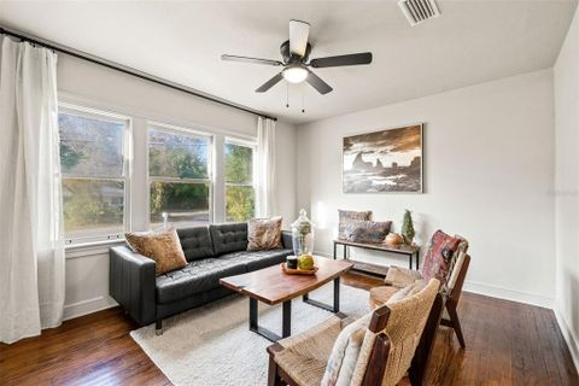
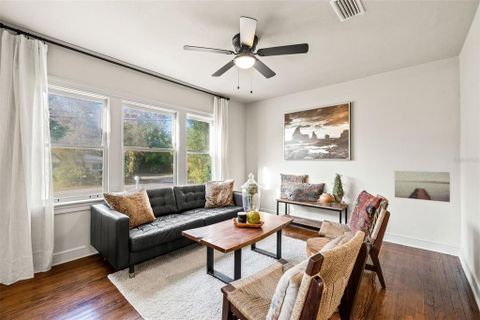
+ wall art [394,170,451,203]
